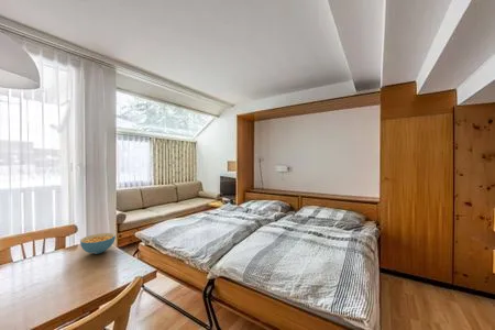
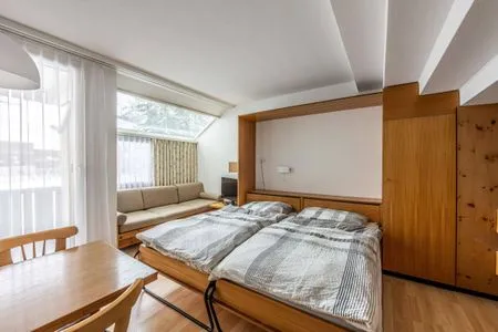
- cereal bowl [79,232,117,255]
